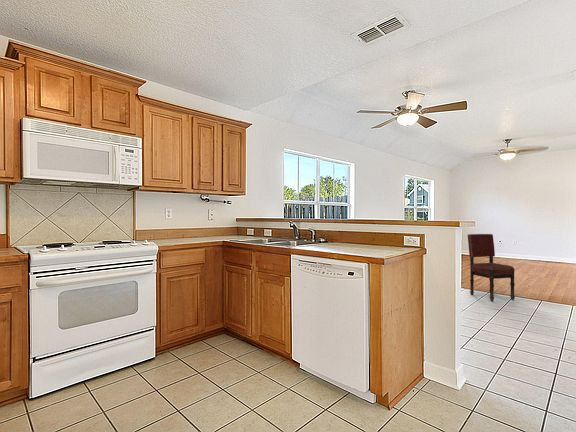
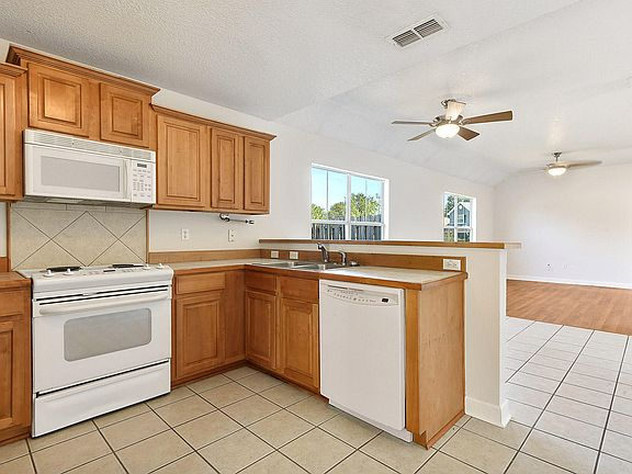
- dining chair [467,233,516,302]
